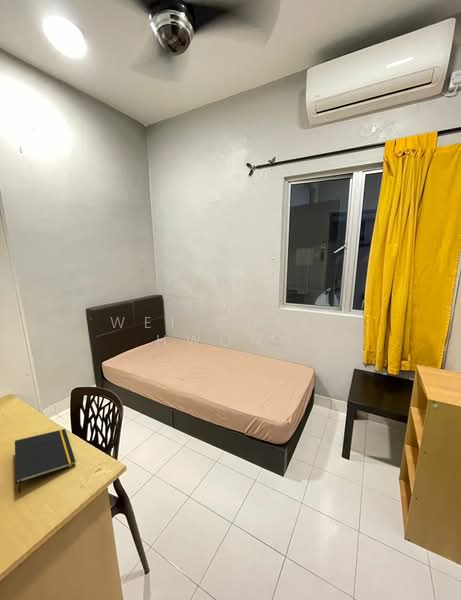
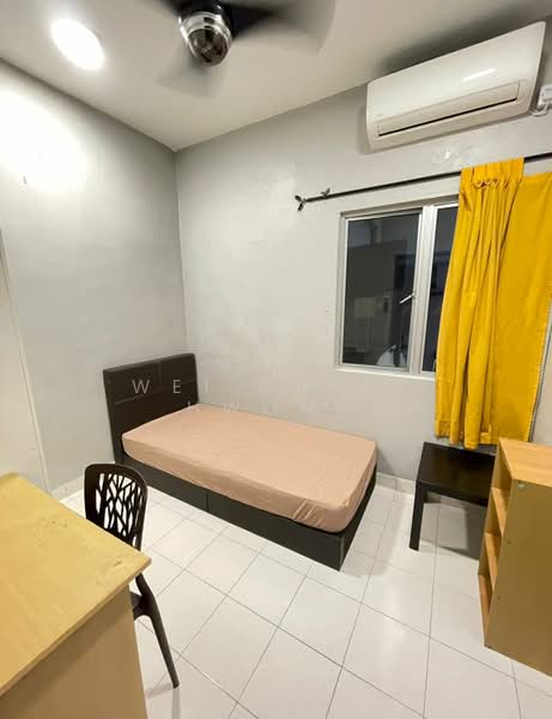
- notepad [14,428,77,494]
